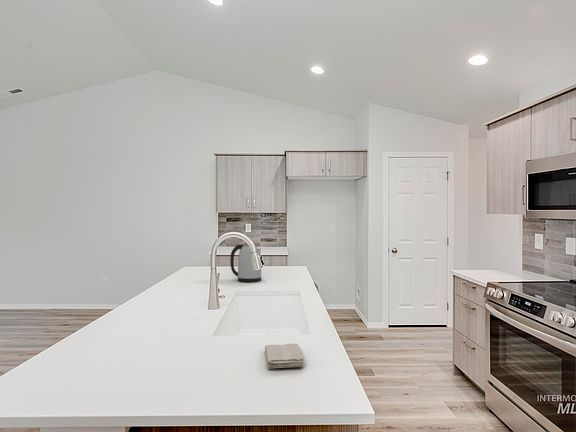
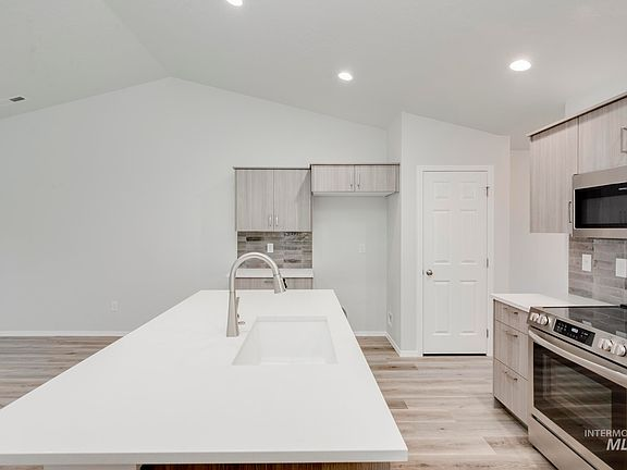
- kettle [230,243,262,283]
- washcloth [264,343,305,369]
